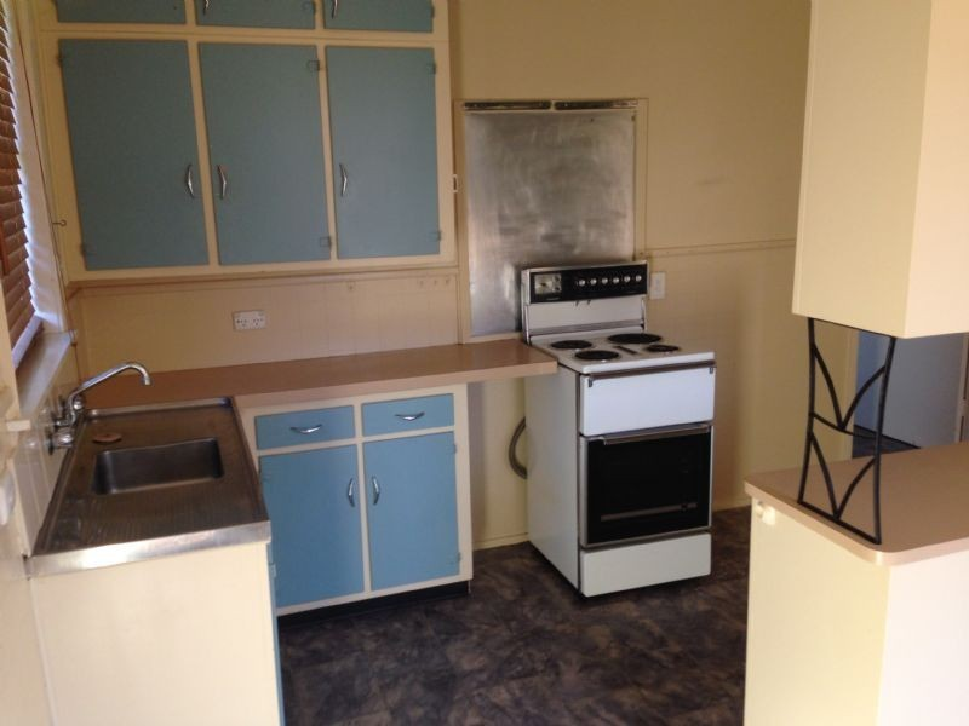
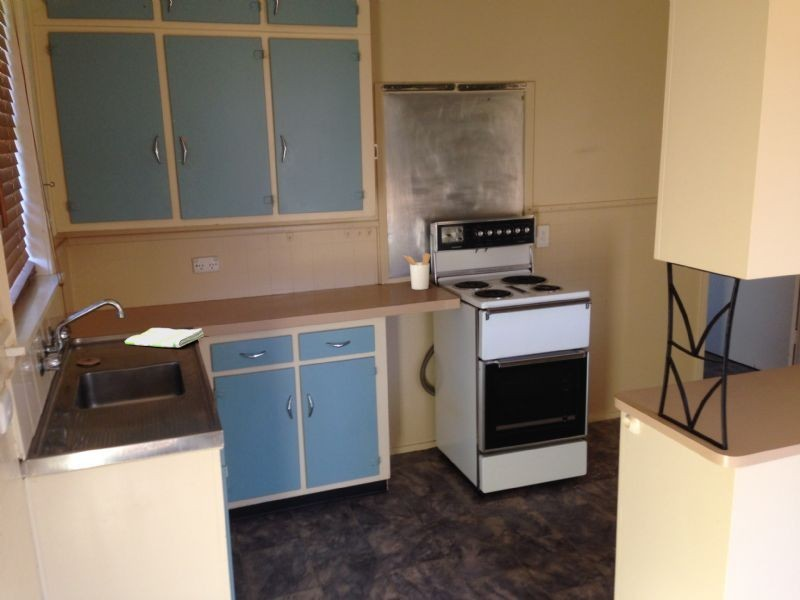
+ utensil holder [402,252,431,291]
+ dish towel [124,327,205,348]
